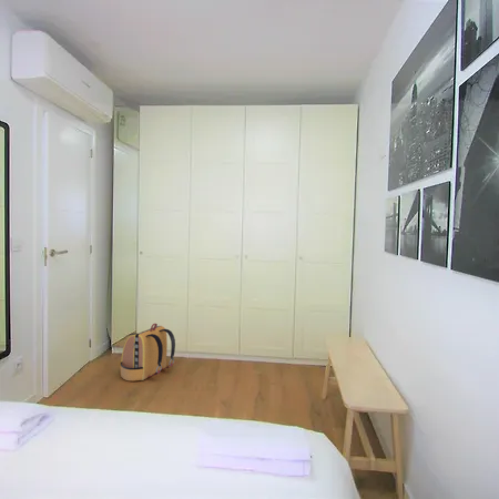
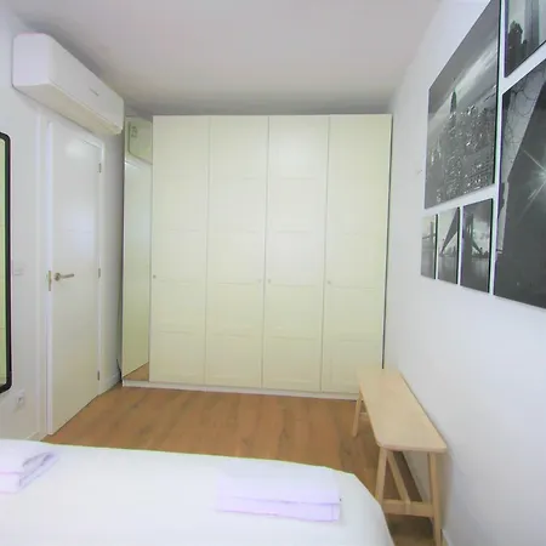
- backpack [120,323,176,381]
